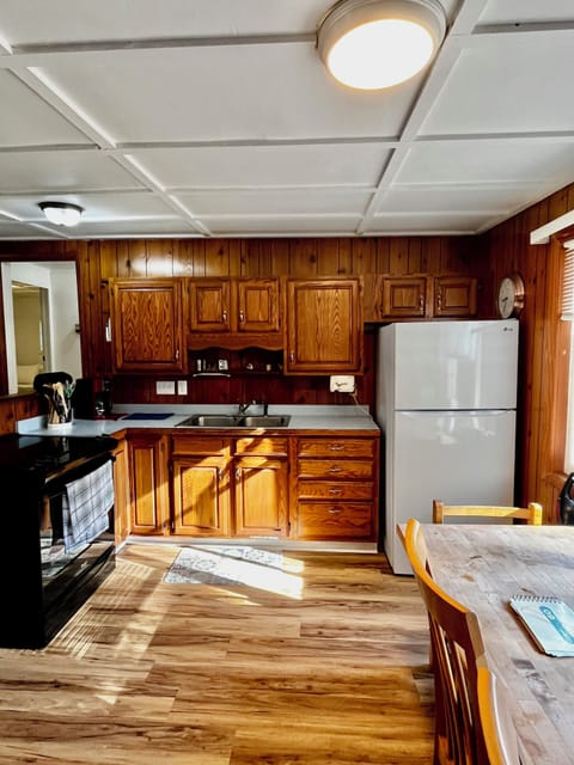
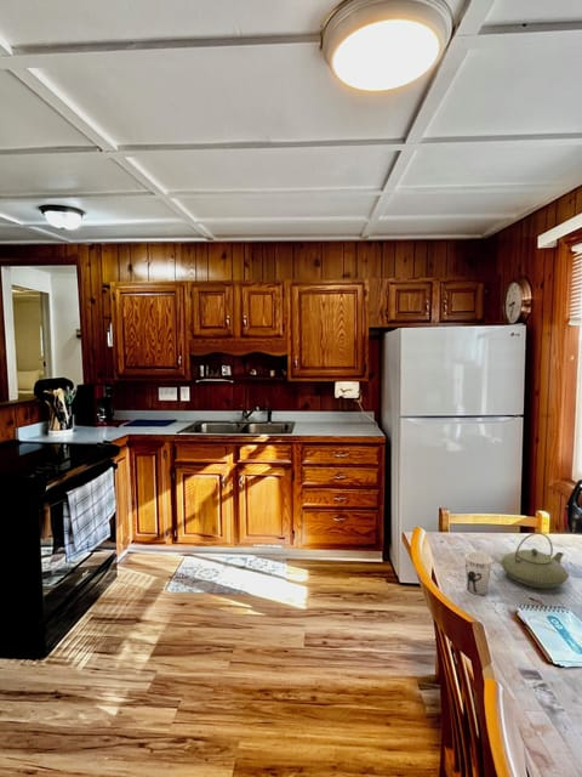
+ teapot [500,532,570,589]
+ cup [463,551,492,596]
